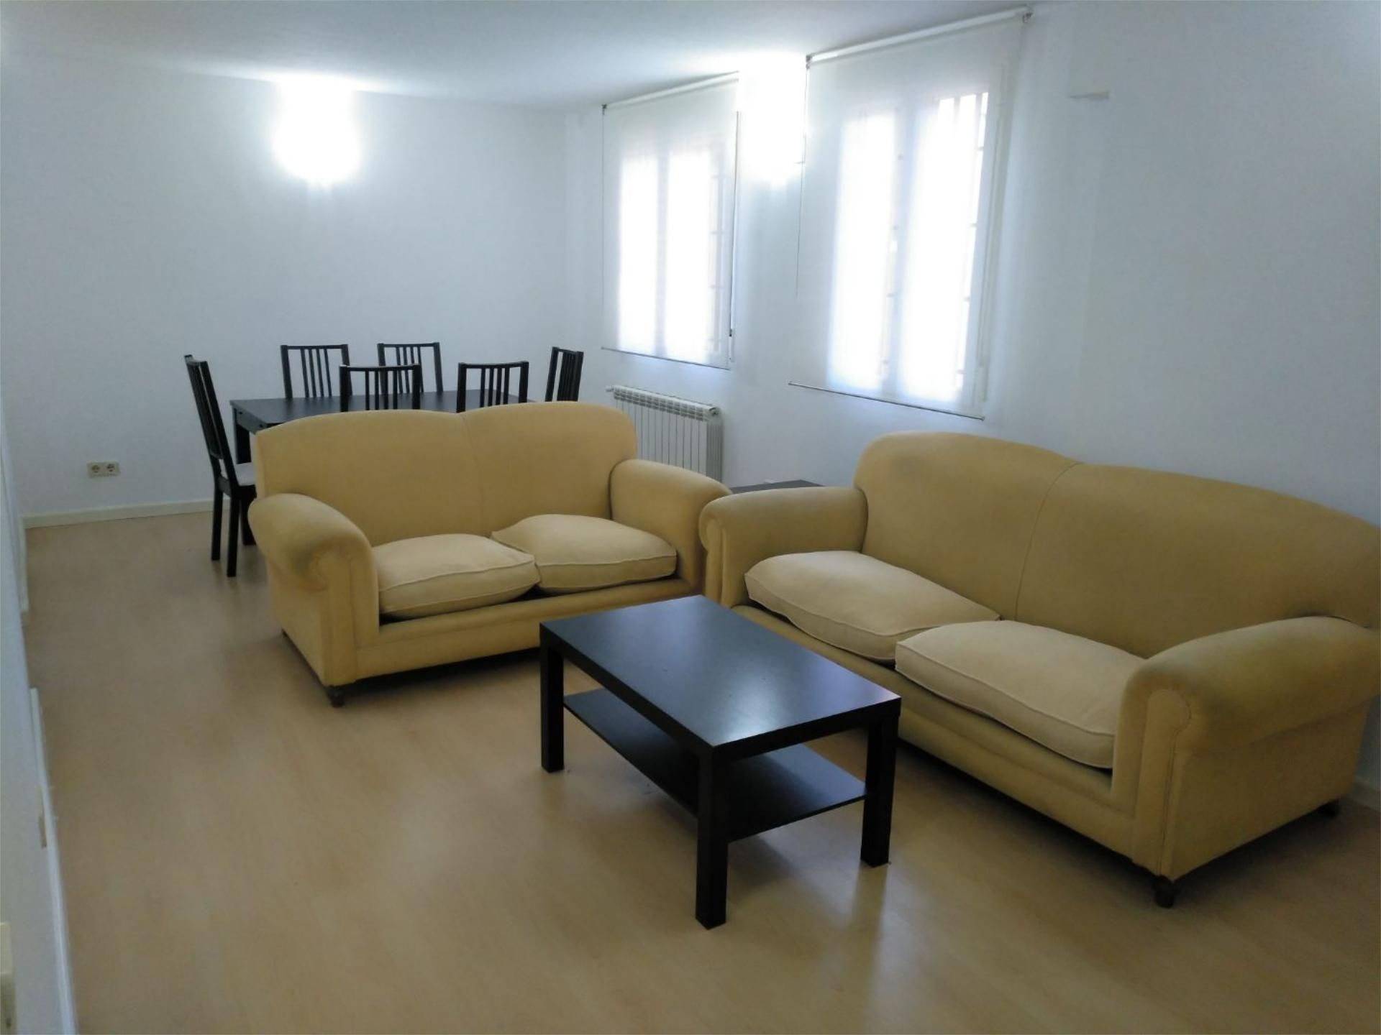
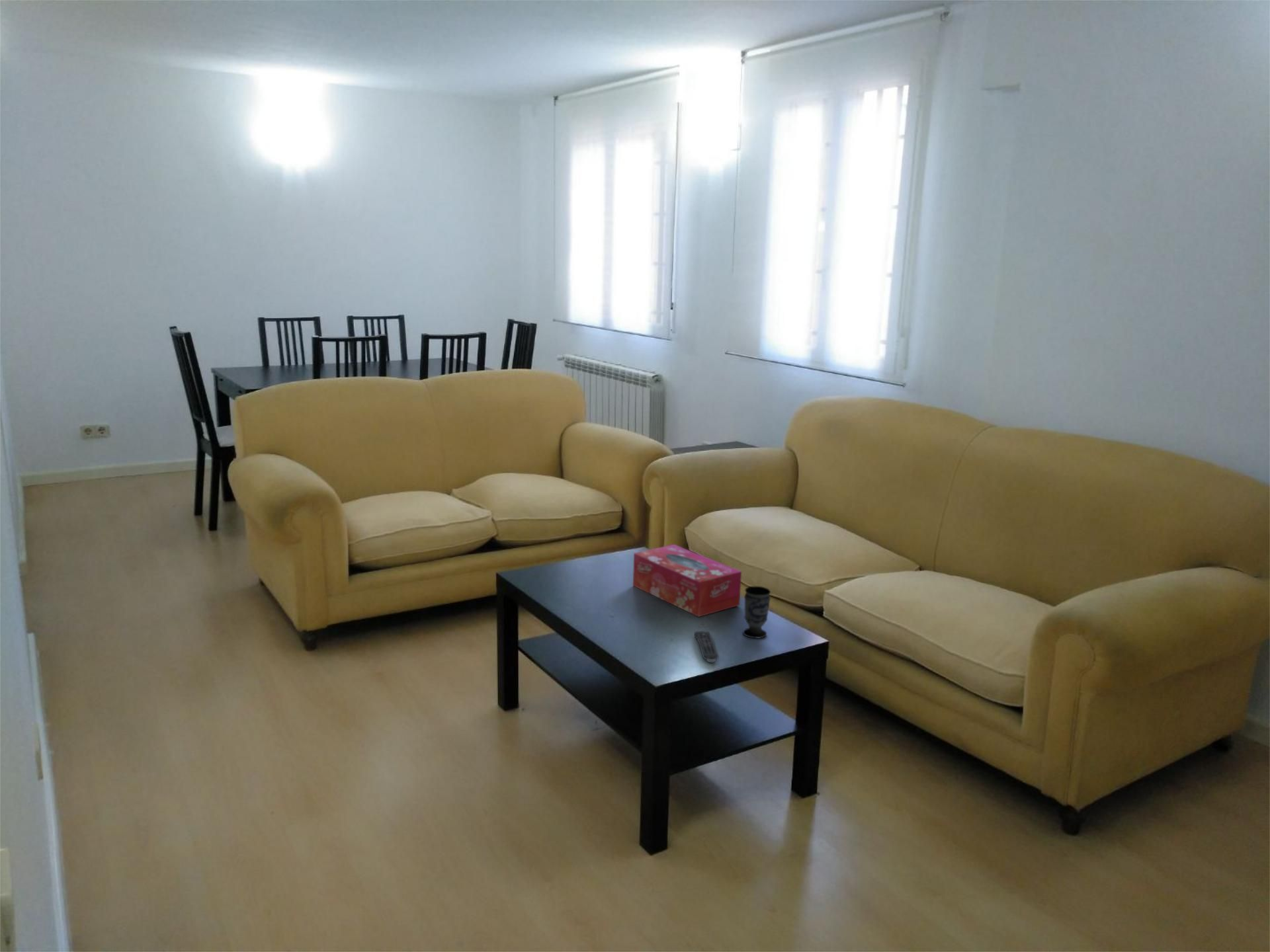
+ remote control [694,631,720,663]
+ cup [742,586,771,639]
+ tissue box [632,544,742,617]
